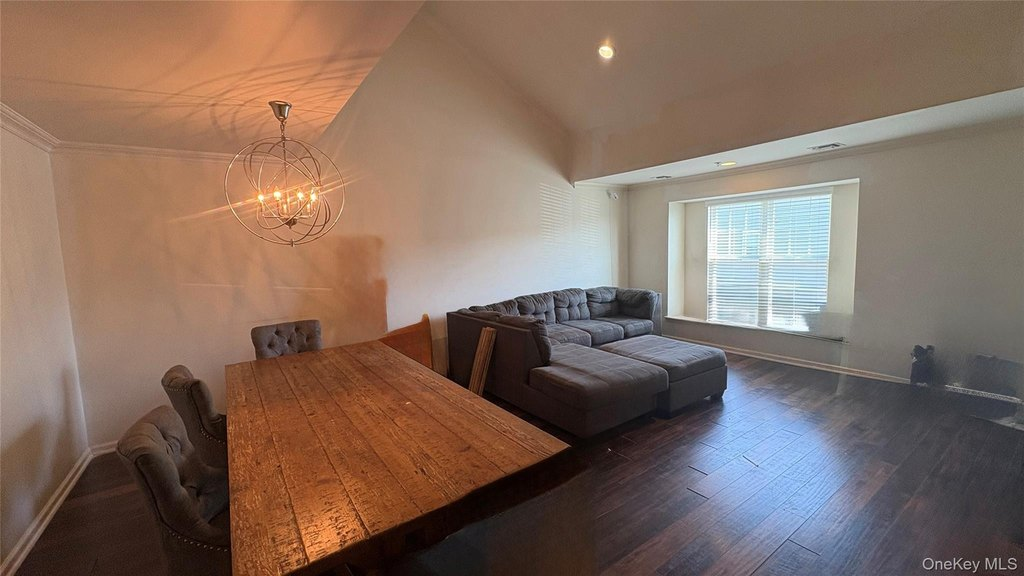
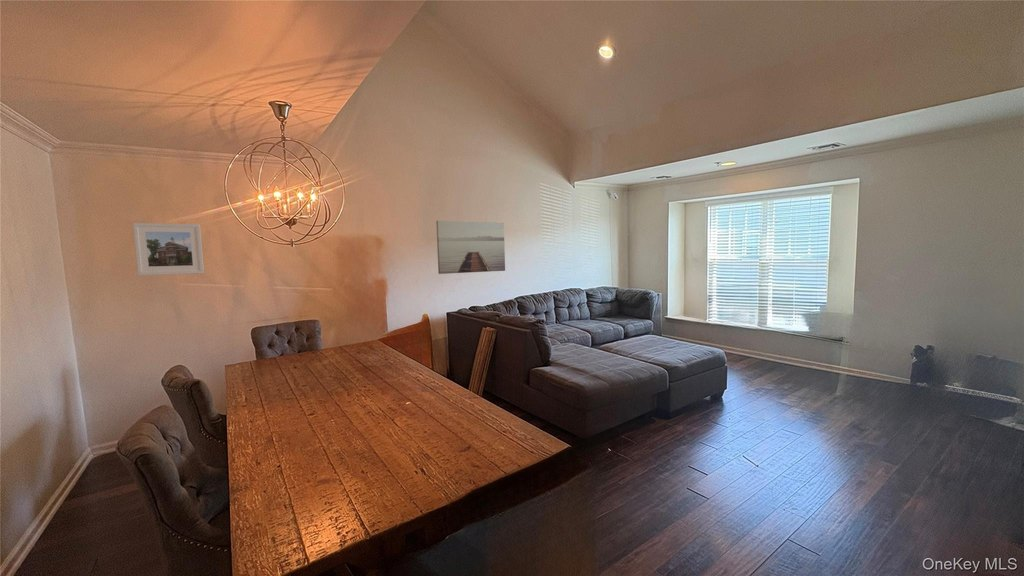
+ wall art [435,220,506,275]
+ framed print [132,222,205,276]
